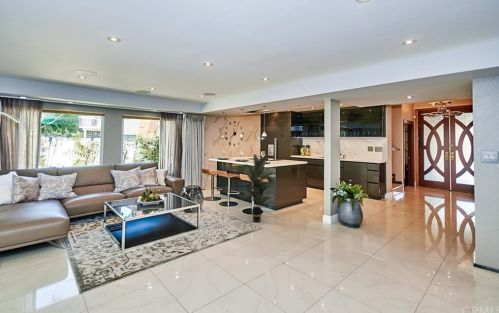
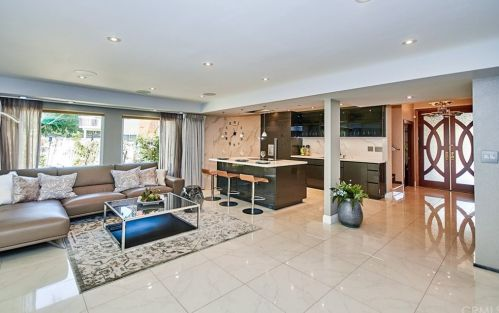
- indoor plant [238,153,278,223]
